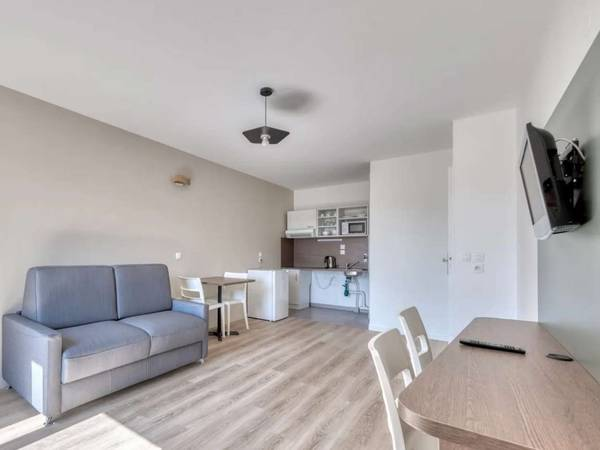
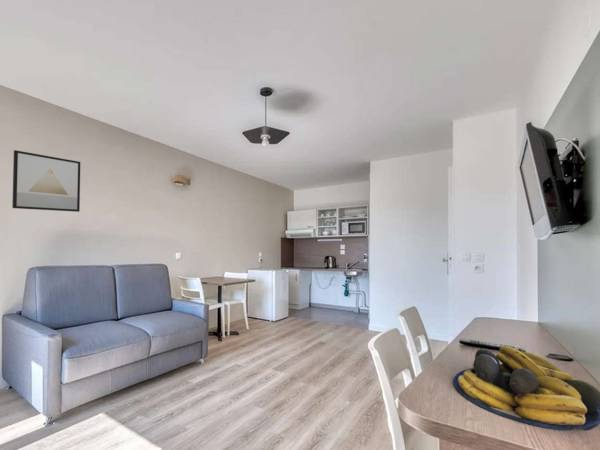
+ wall art [11,149,81,213]
+ fruit bowl [452,345,600,431]
